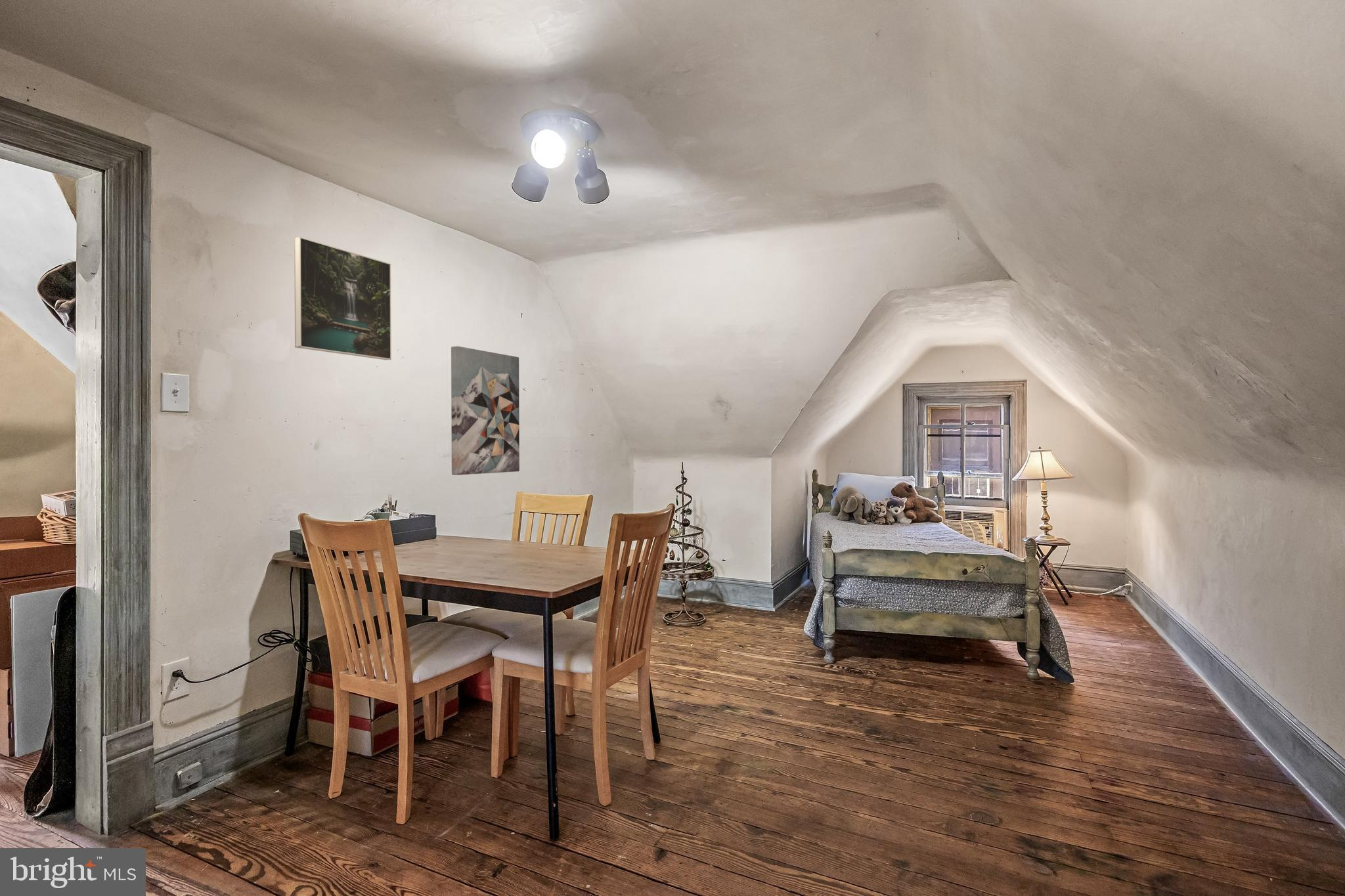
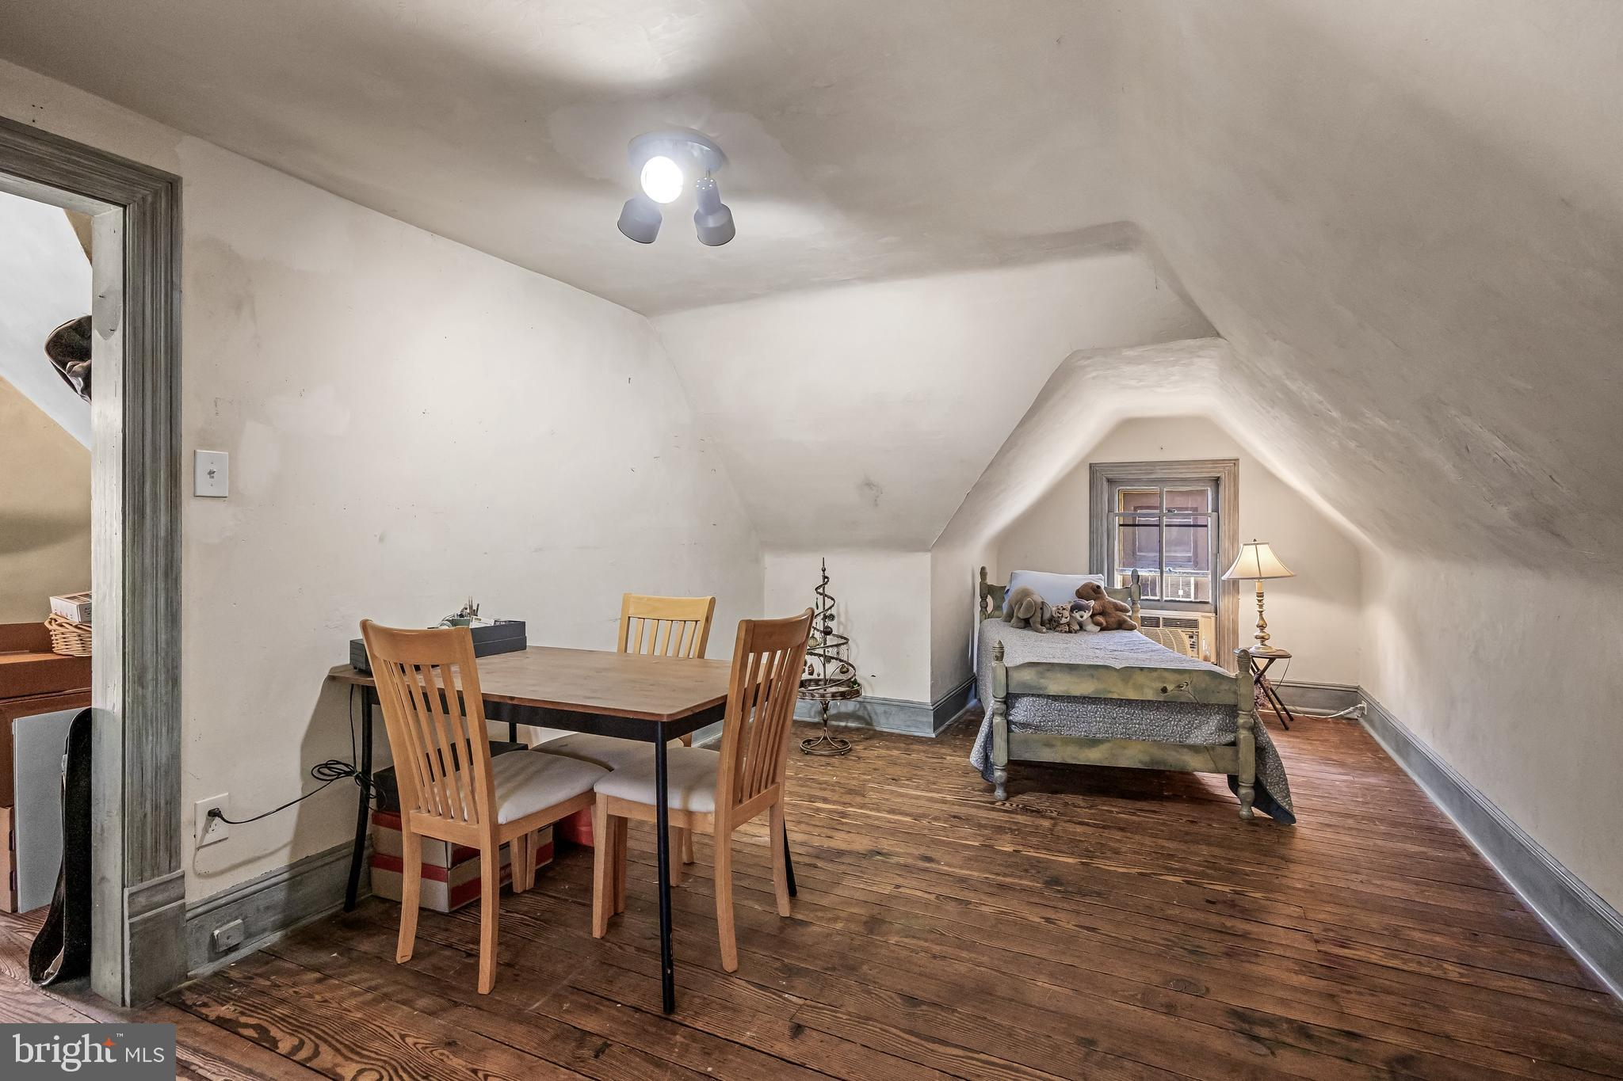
- wall art [451,346,520,476]
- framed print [294,236,392,360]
